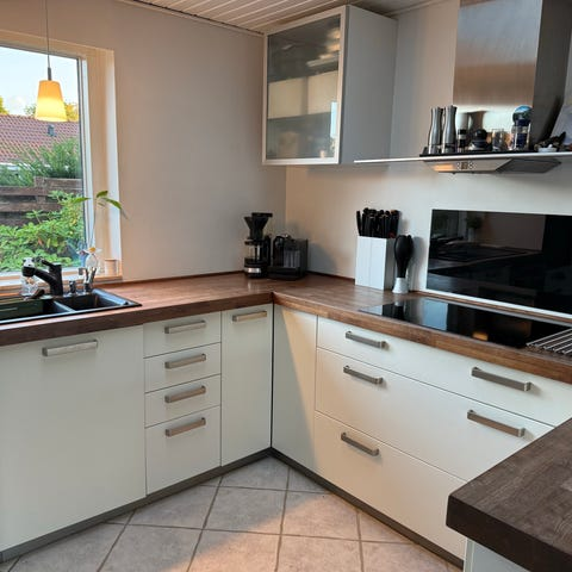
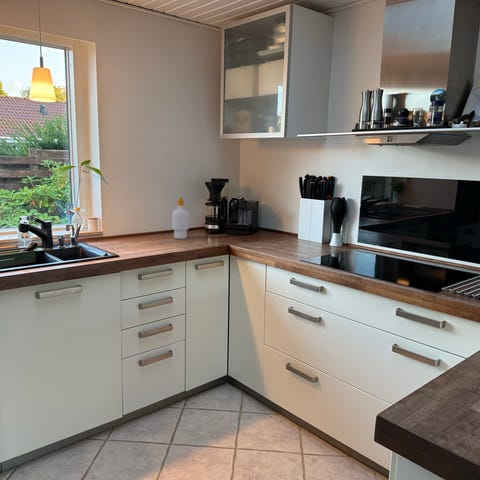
+ soap bottle [171,197,190,240]
